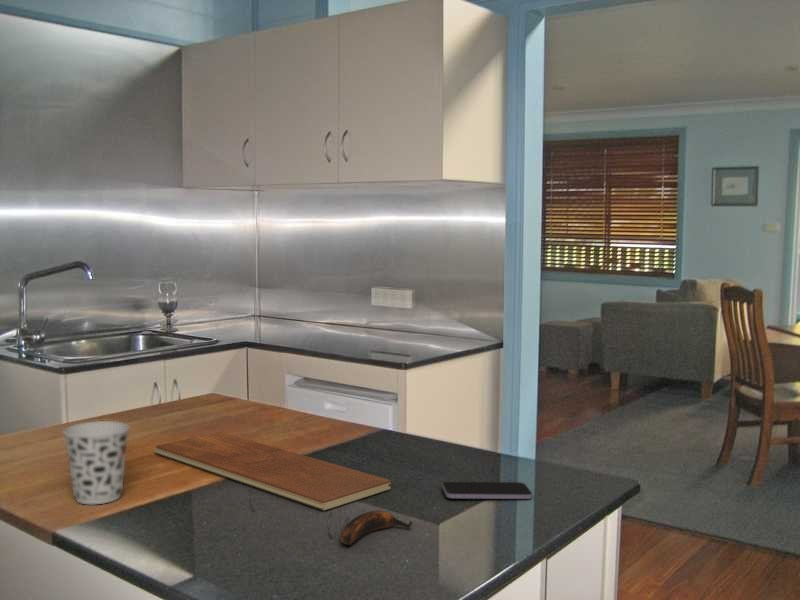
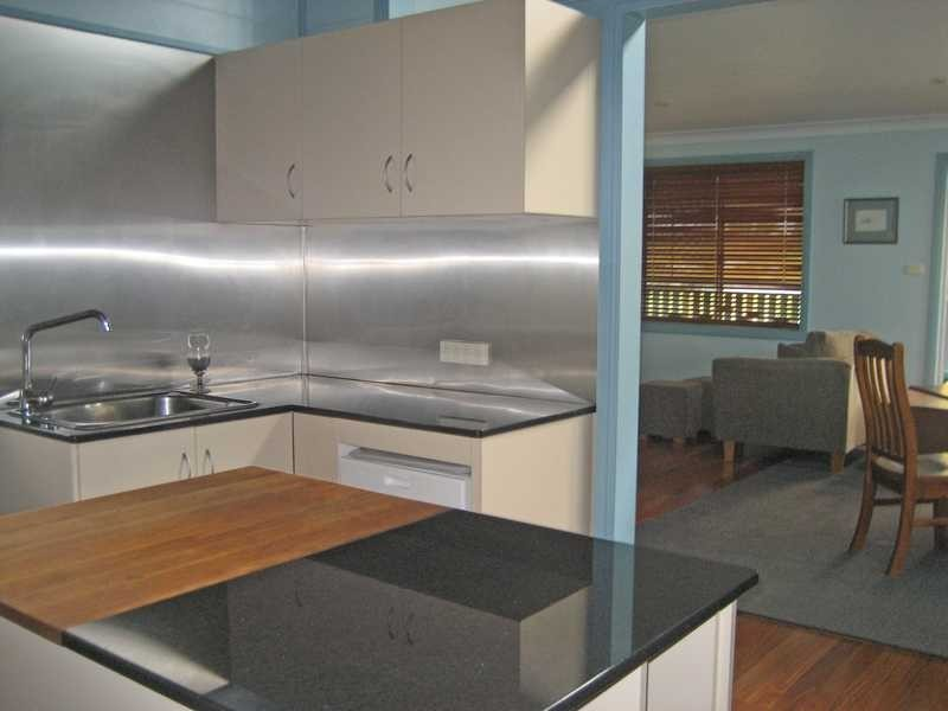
- smartphone [441,481,533,500]
- cup [62,420,131,505]
- banana [340,510,414,546]
- chopping board [153,431,392,511]
